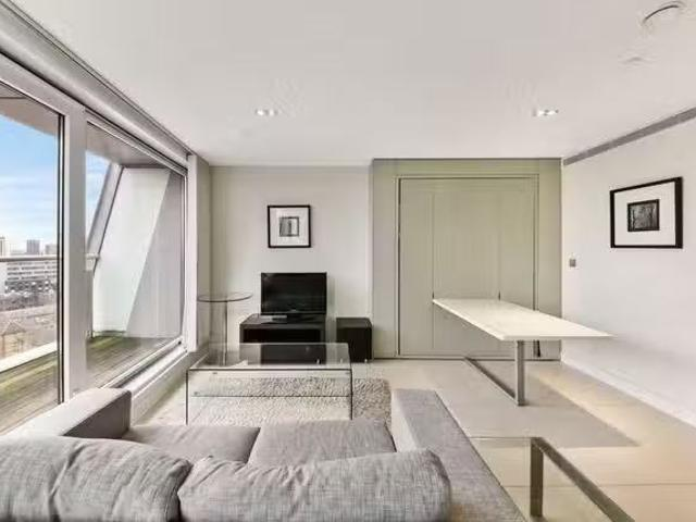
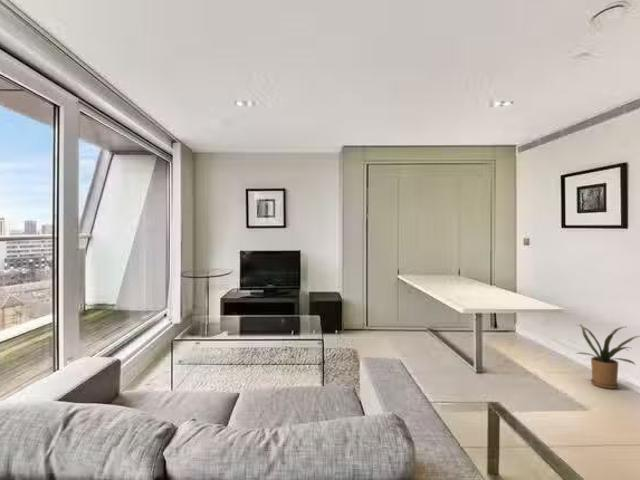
+ house plant [575,324,640,390]
